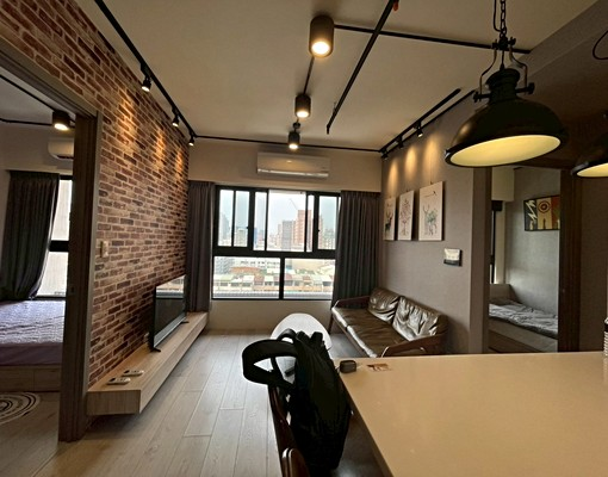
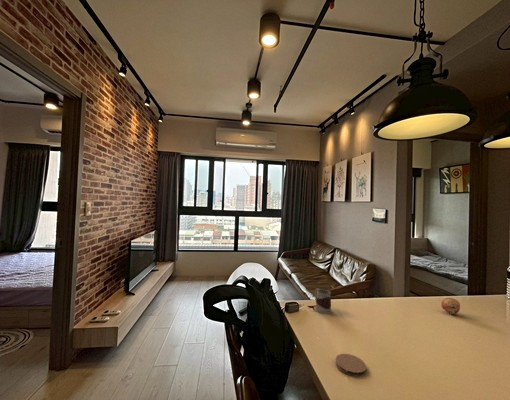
+ fruit [440,297,461,315]
+ mug [314,287,333,315]
+ coaster [335,353,367,378]
